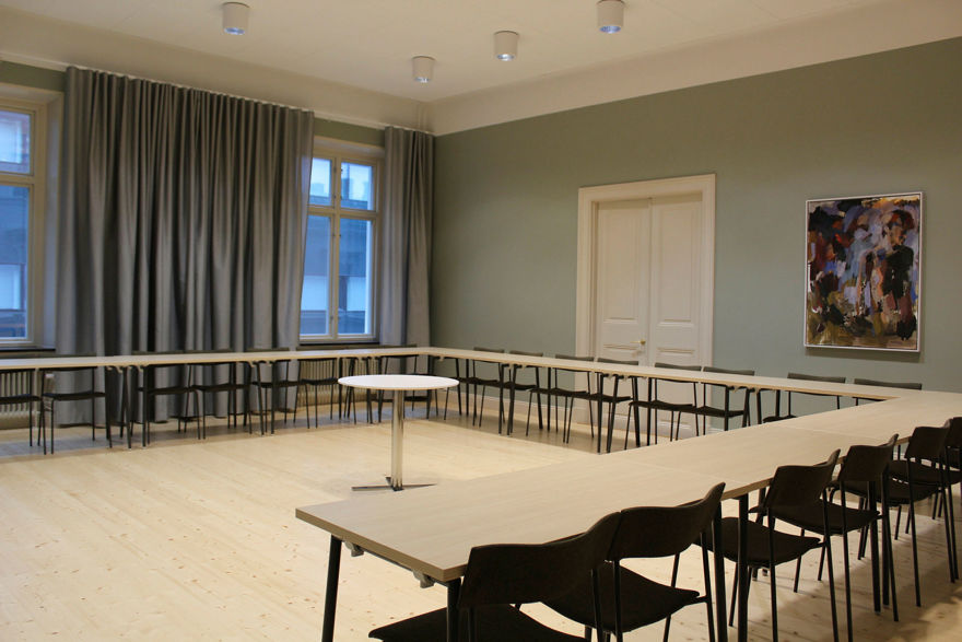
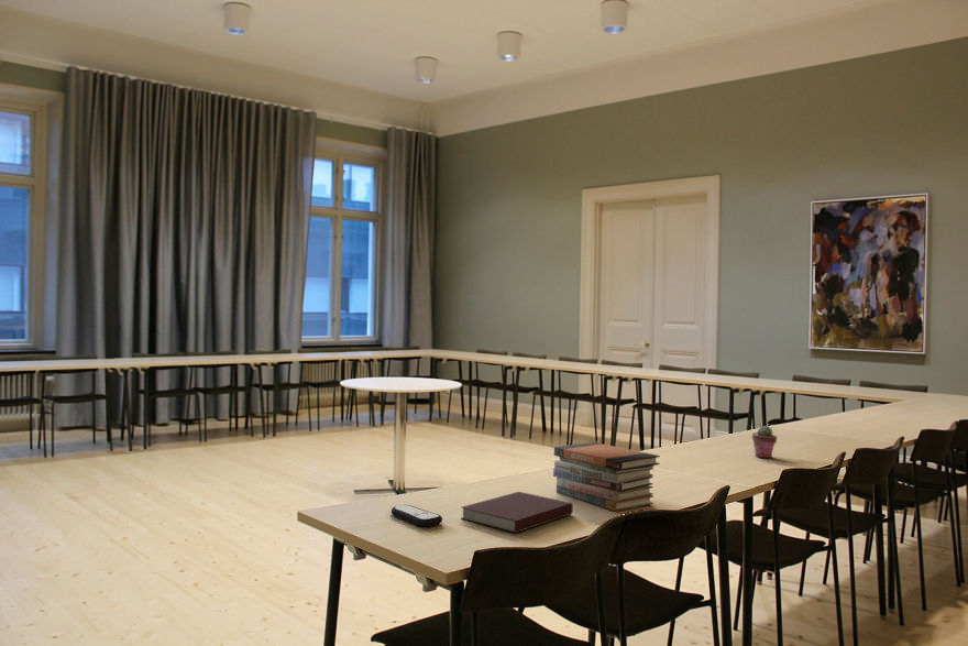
+ book stack [552,441,661,512]
+ potted succulent [751,425,778,459]
+ remote control [391,504,443,528]
+ notebook [460,491,574,534]
